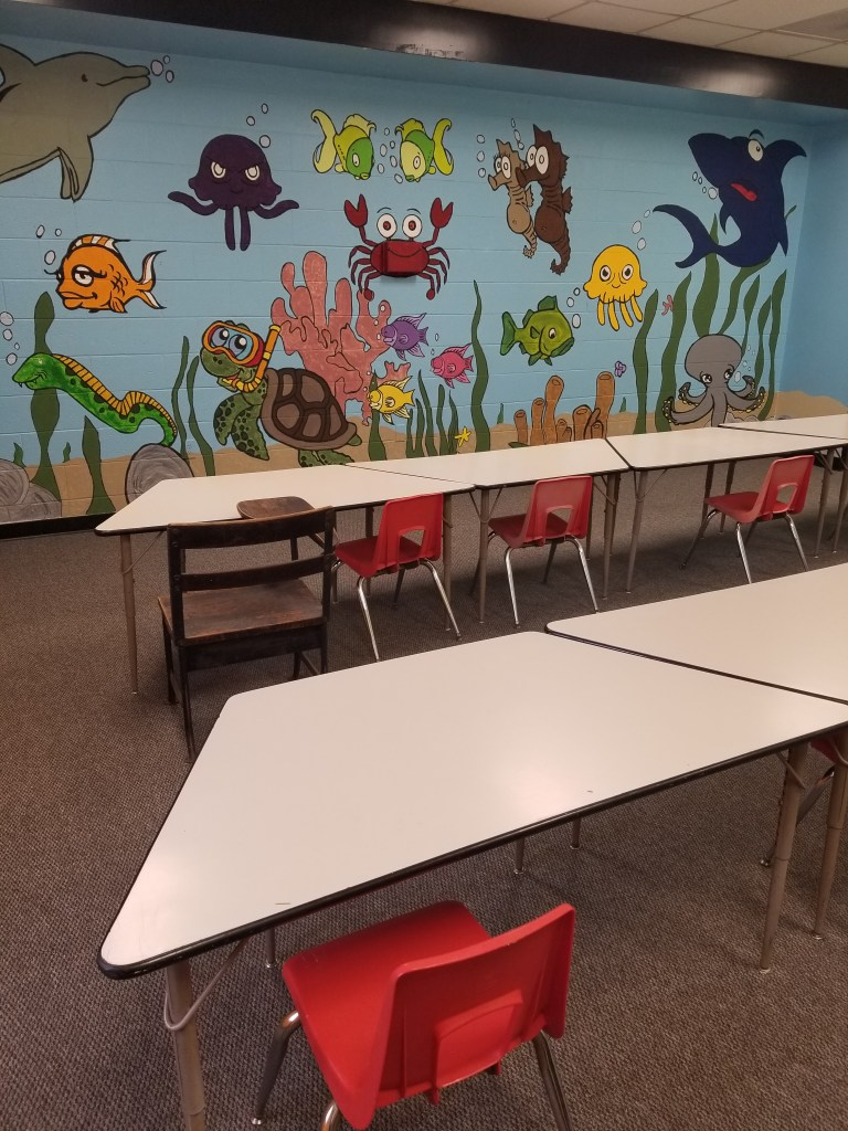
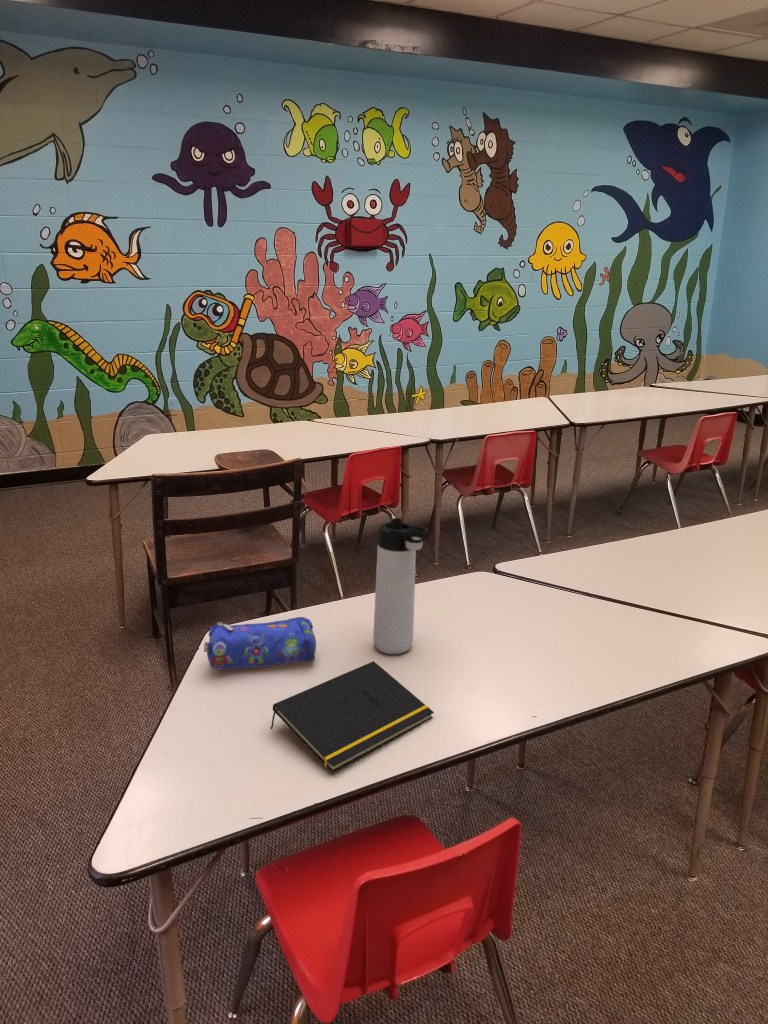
+ thermos bottle [372,517,430,655]
+ pencil case [203,616,317,670]
+ notepad [270,660,435,773]
